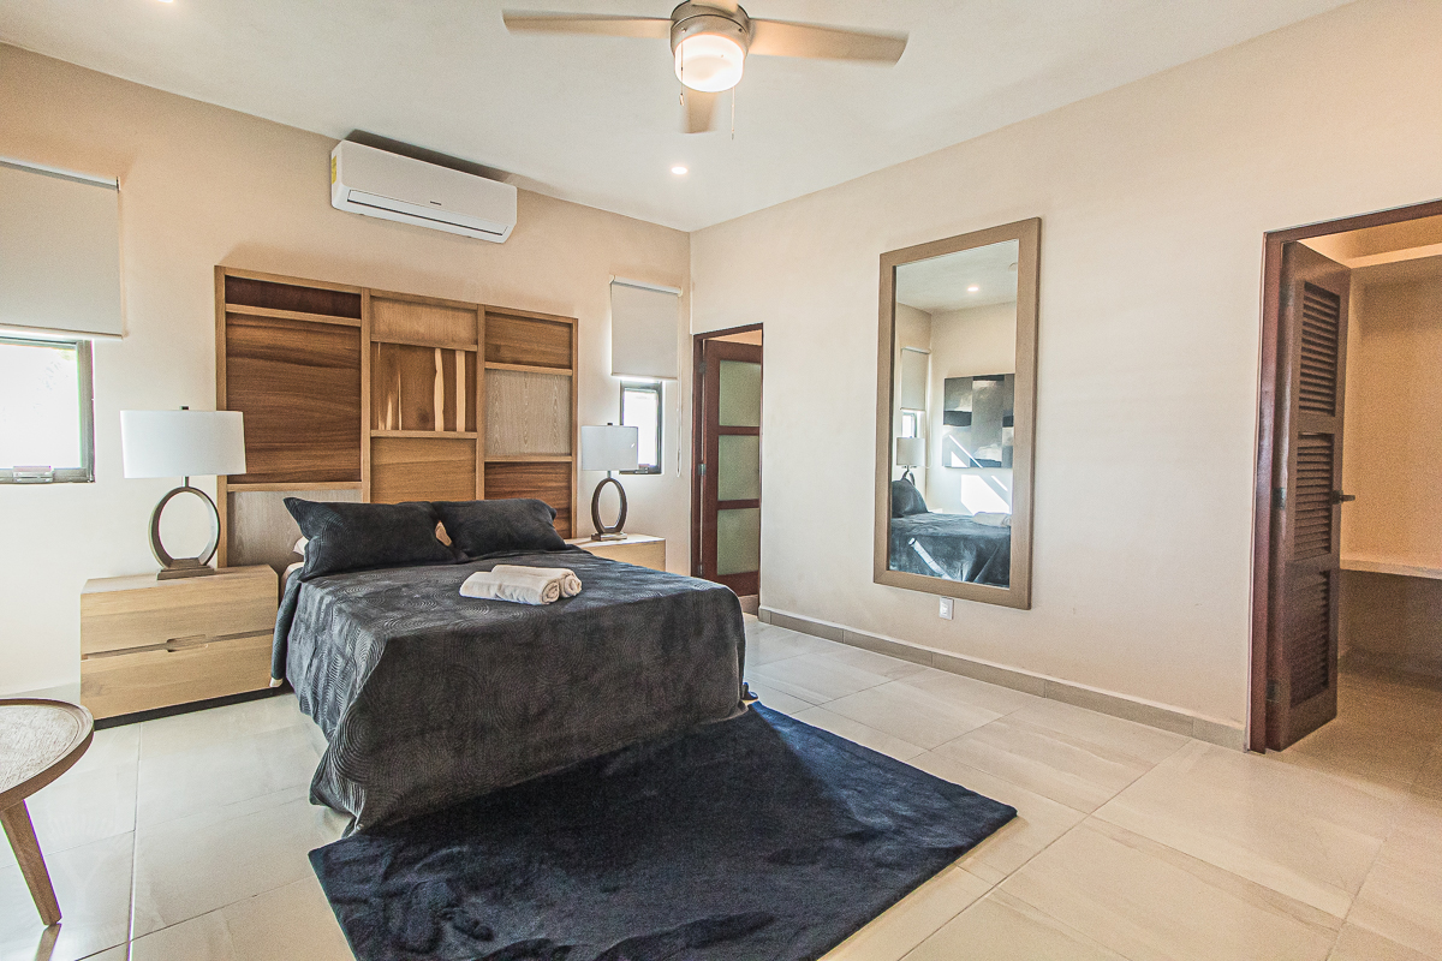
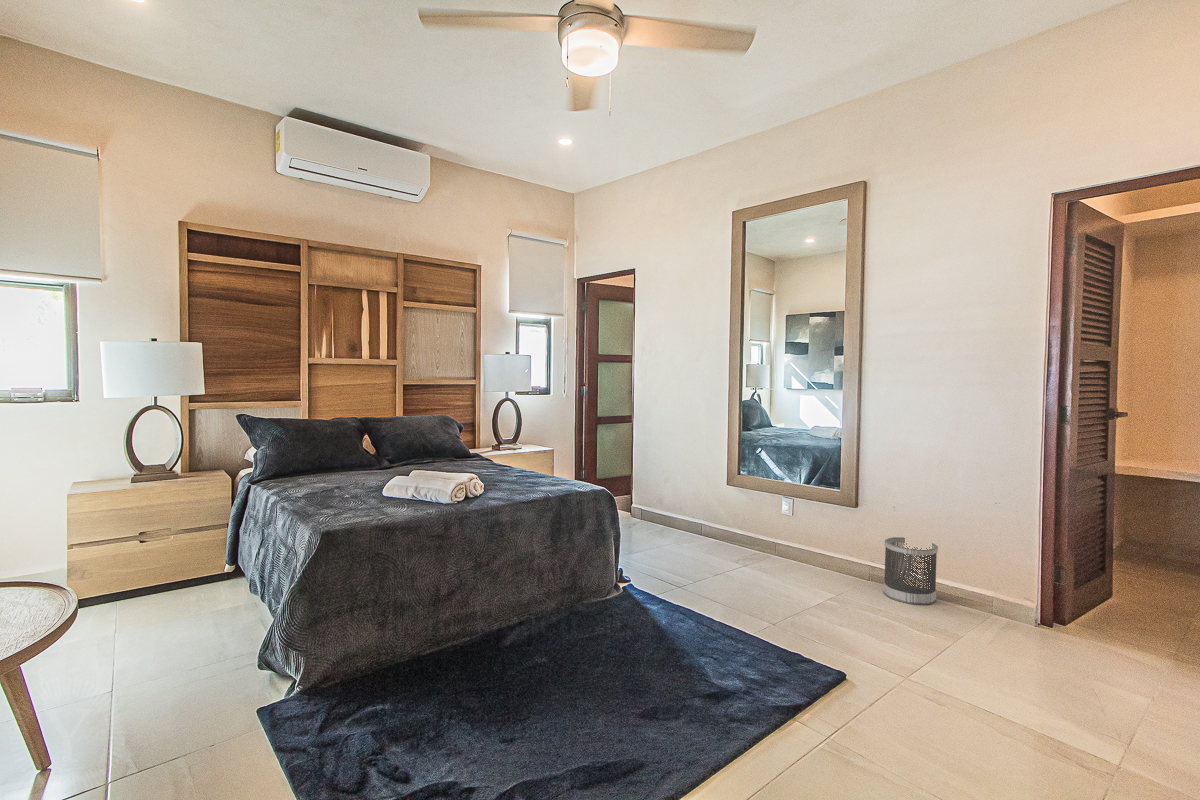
+ wastebasket [882,536,939,606]
